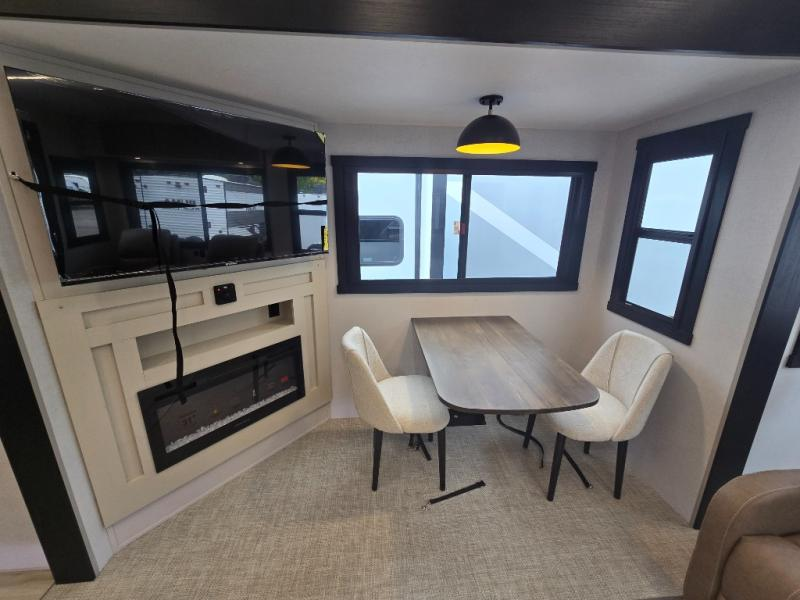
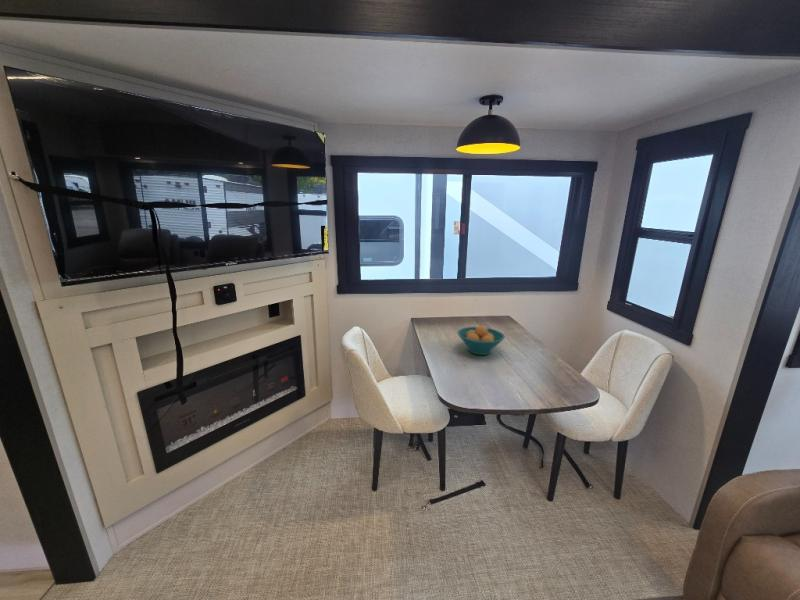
+ fruit bowl [456,325,506,356]
